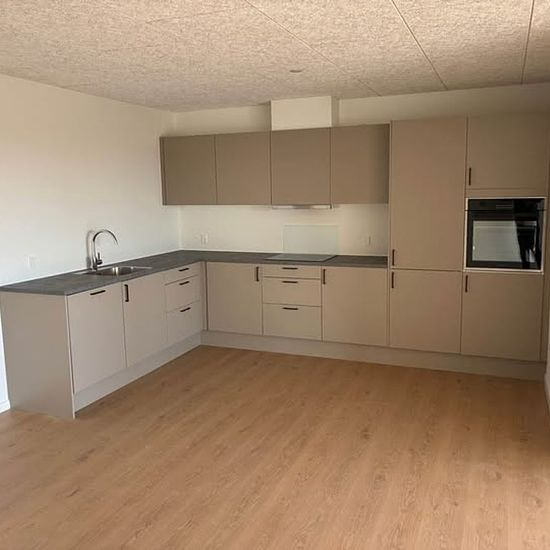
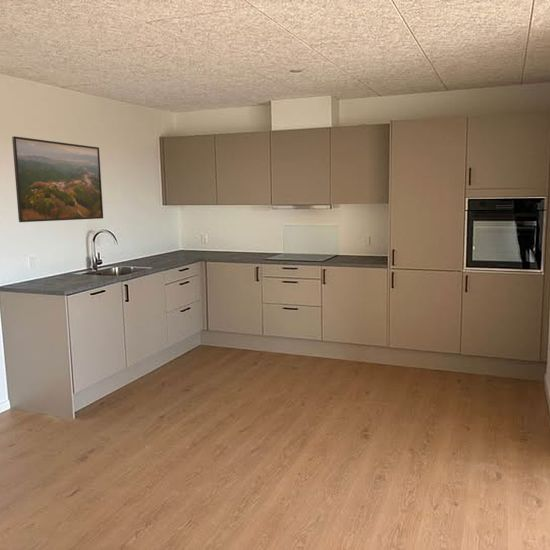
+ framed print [11,135,104,223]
